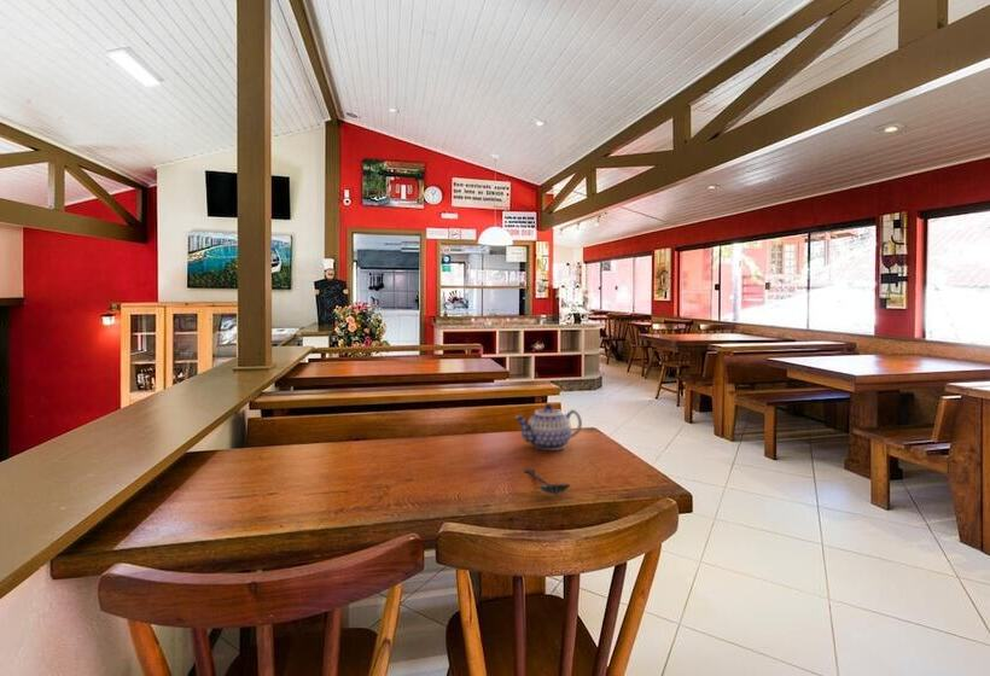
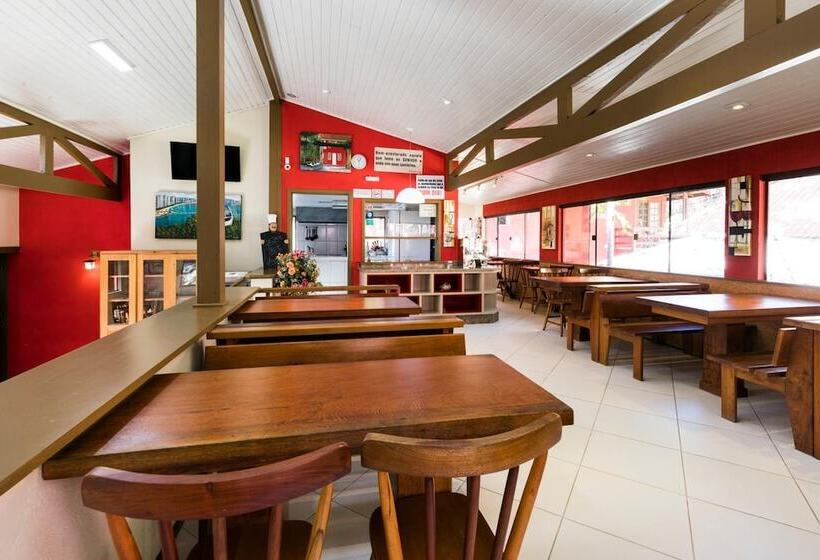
- spoon [523,468,572,495]
- teapot [513,402,583,451]
